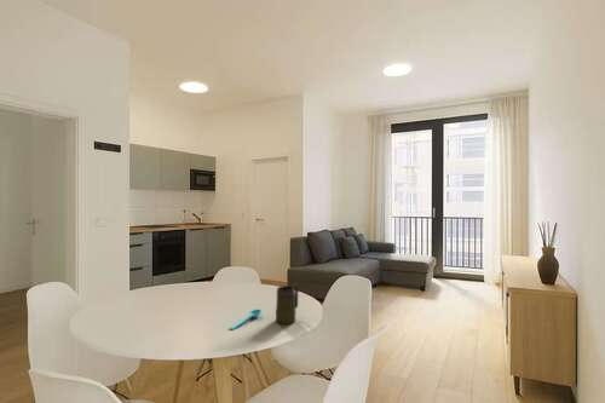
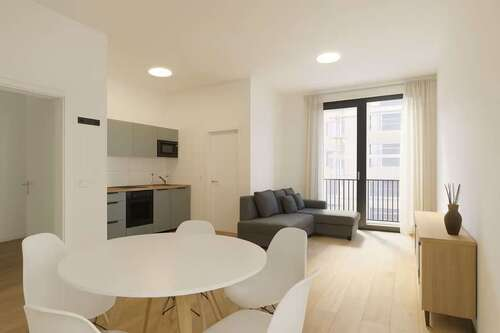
- mug [275,283,300,326]
- spoon [229,309,263,330]
